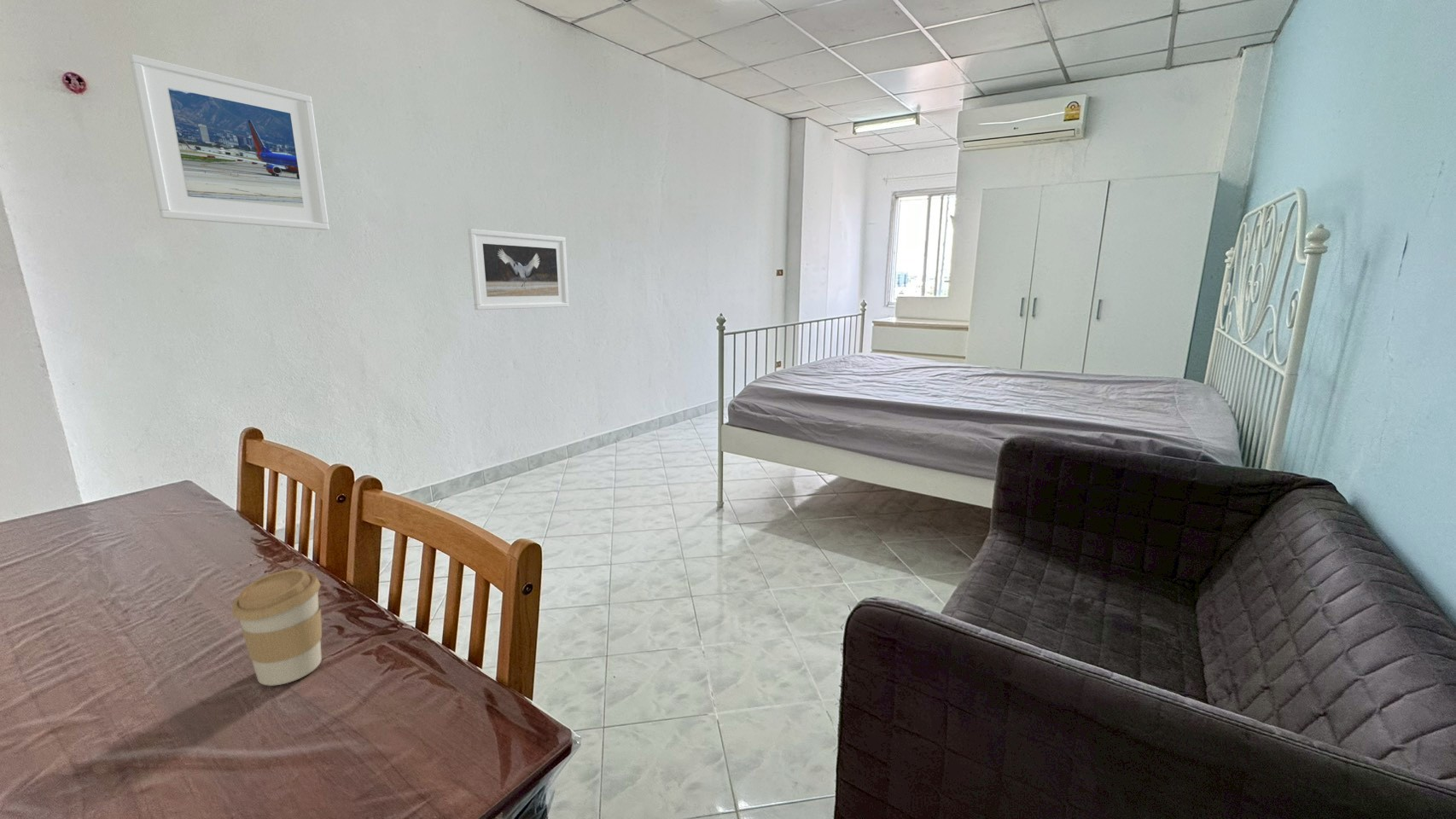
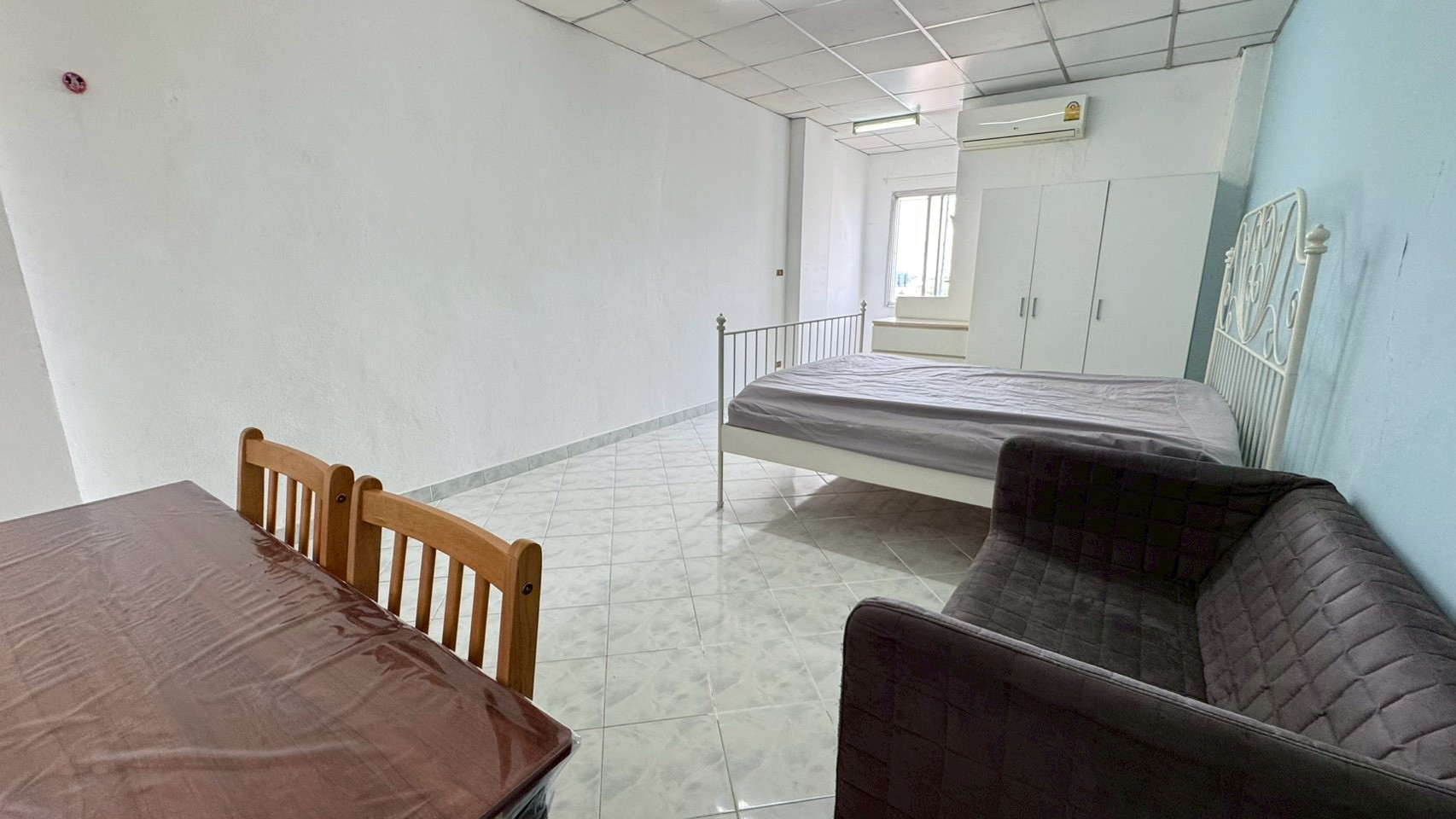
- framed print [129,53,330,231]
- coffee cup [231,568,323,687]
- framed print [467,228,569,311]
